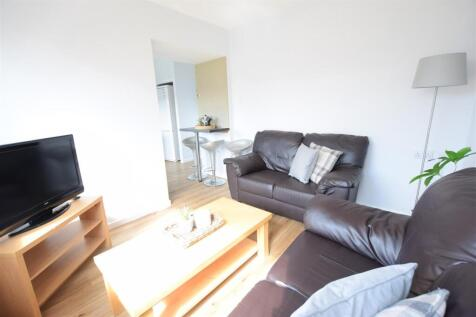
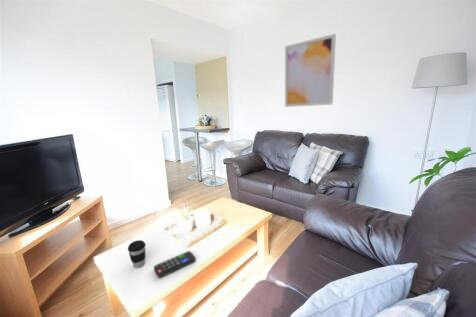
+ remote control [153,250,197,279]
+ wall art [284,33,337,108]
+ coffee cup [127,239,147,269]
